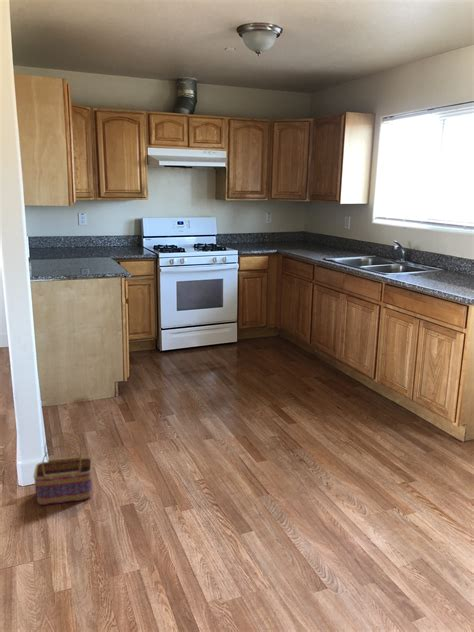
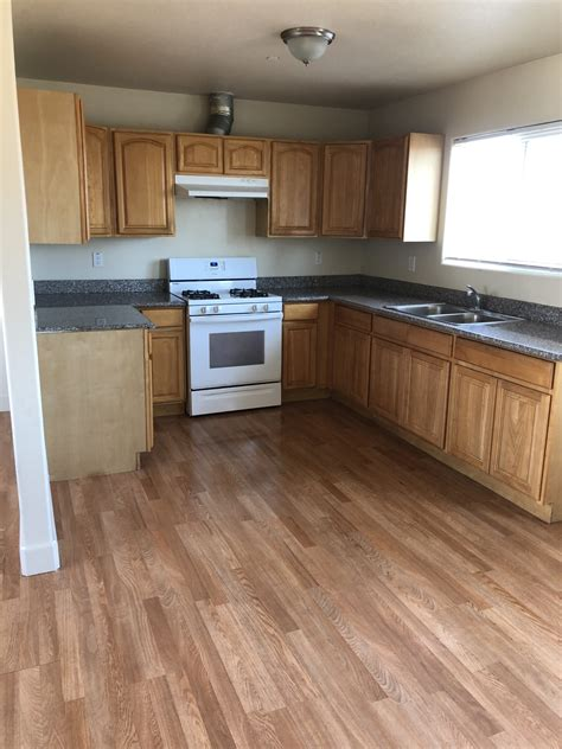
- basket [32,431,93,506]
